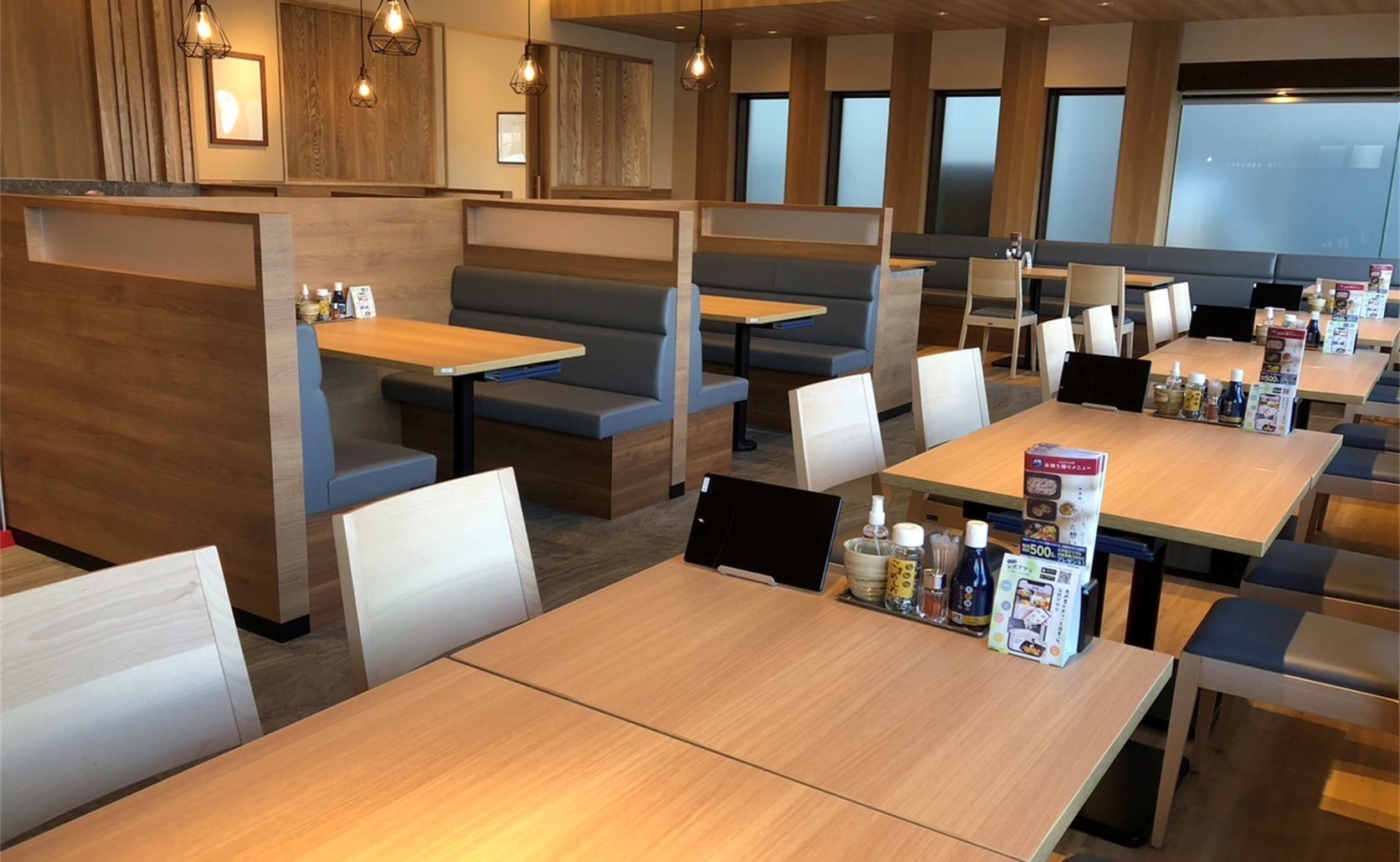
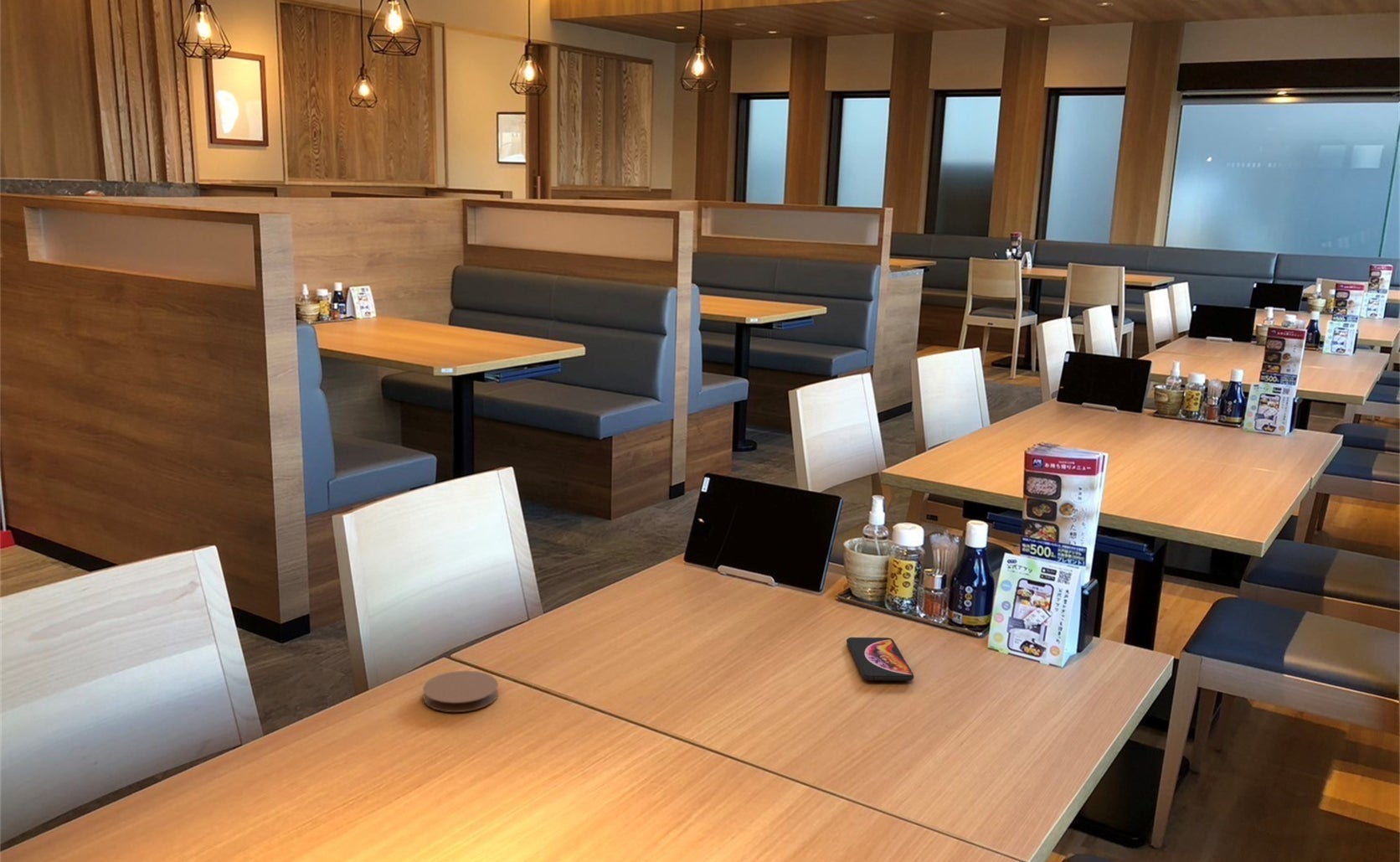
+ smartphone [846,637,914,681]
+ coaster [422,670,499,713]
